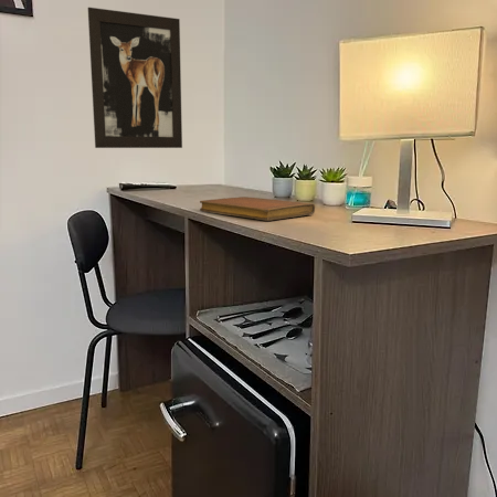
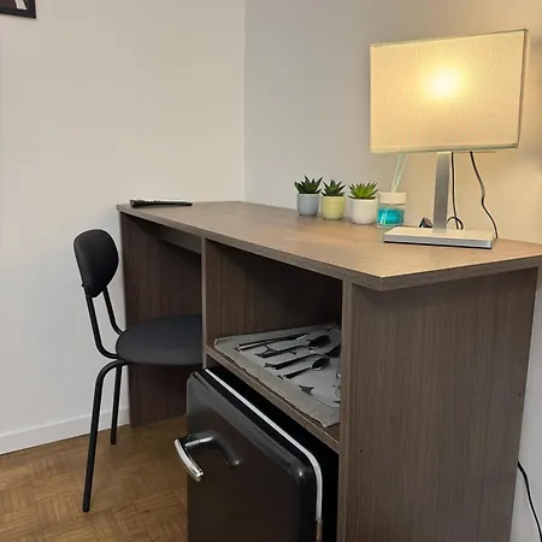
- wall art [87,7,183,149]
- notebook [199,195,316,222]
